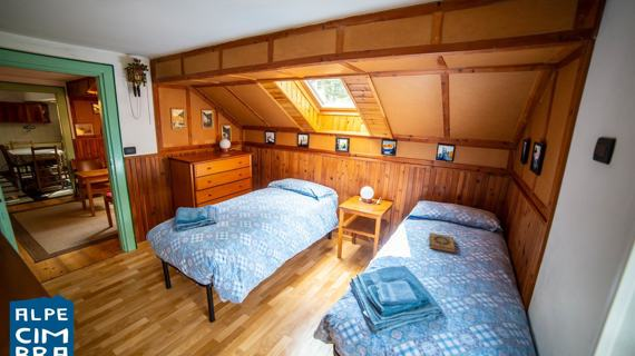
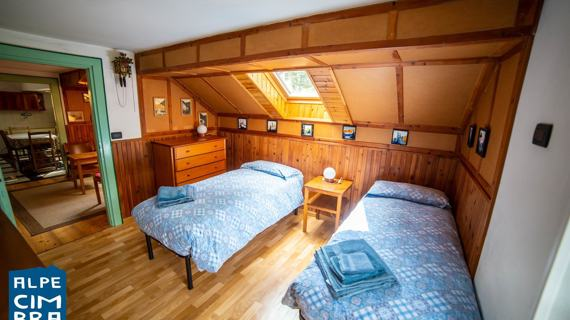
- hardback book [428,231,457,254]
